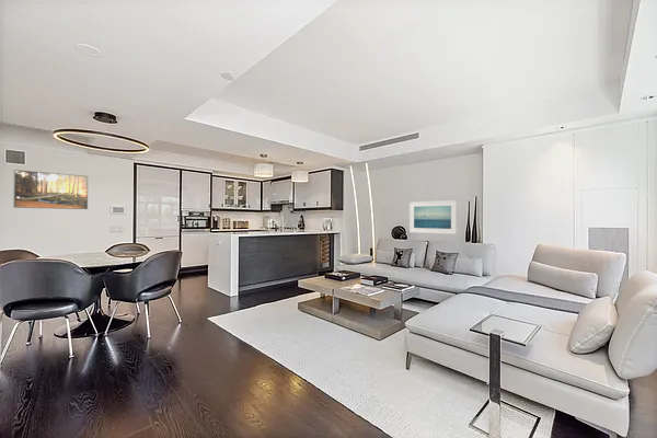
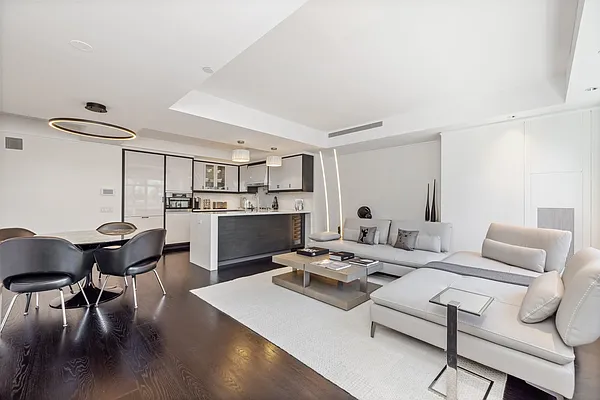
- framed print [408,199,458,235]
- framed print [12,169,89,210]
